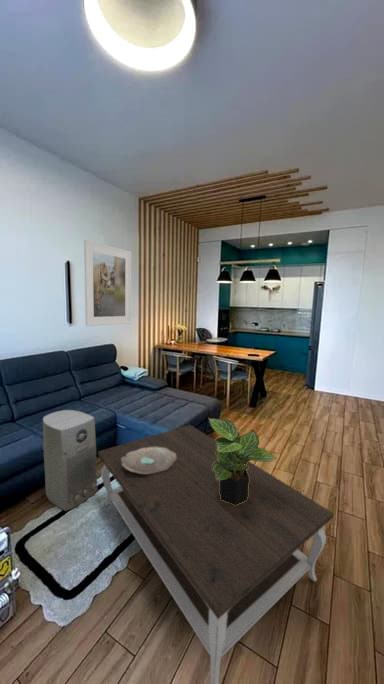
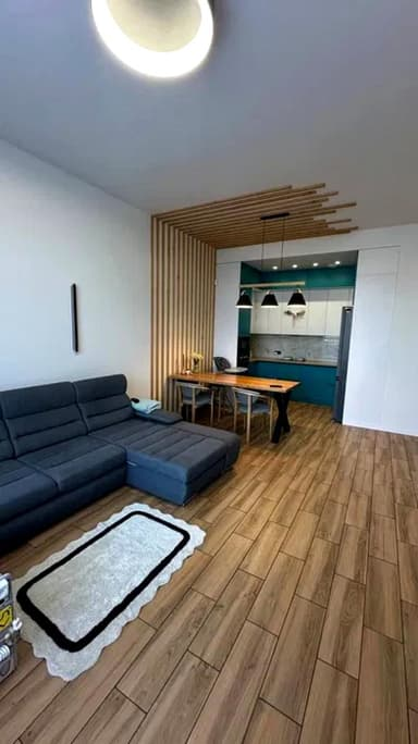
- potted plant [207,417,278,505]
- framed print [83,239,132,327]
- air purifier [42,409,99,512]
- decorative bowl [122,447,176,474]
- coffee table [97,424,335,684]
